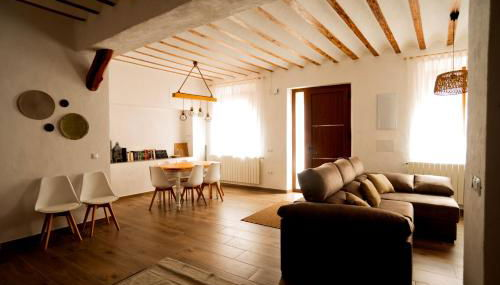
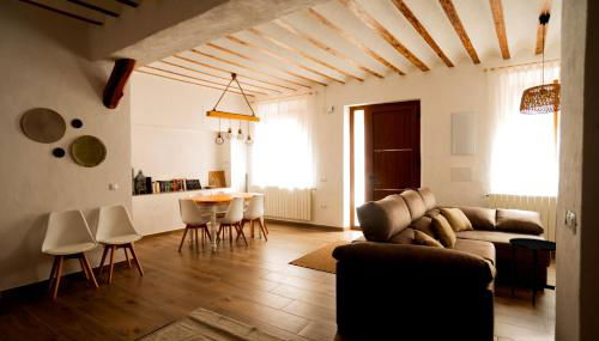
+ side table [508,237,557,307]
